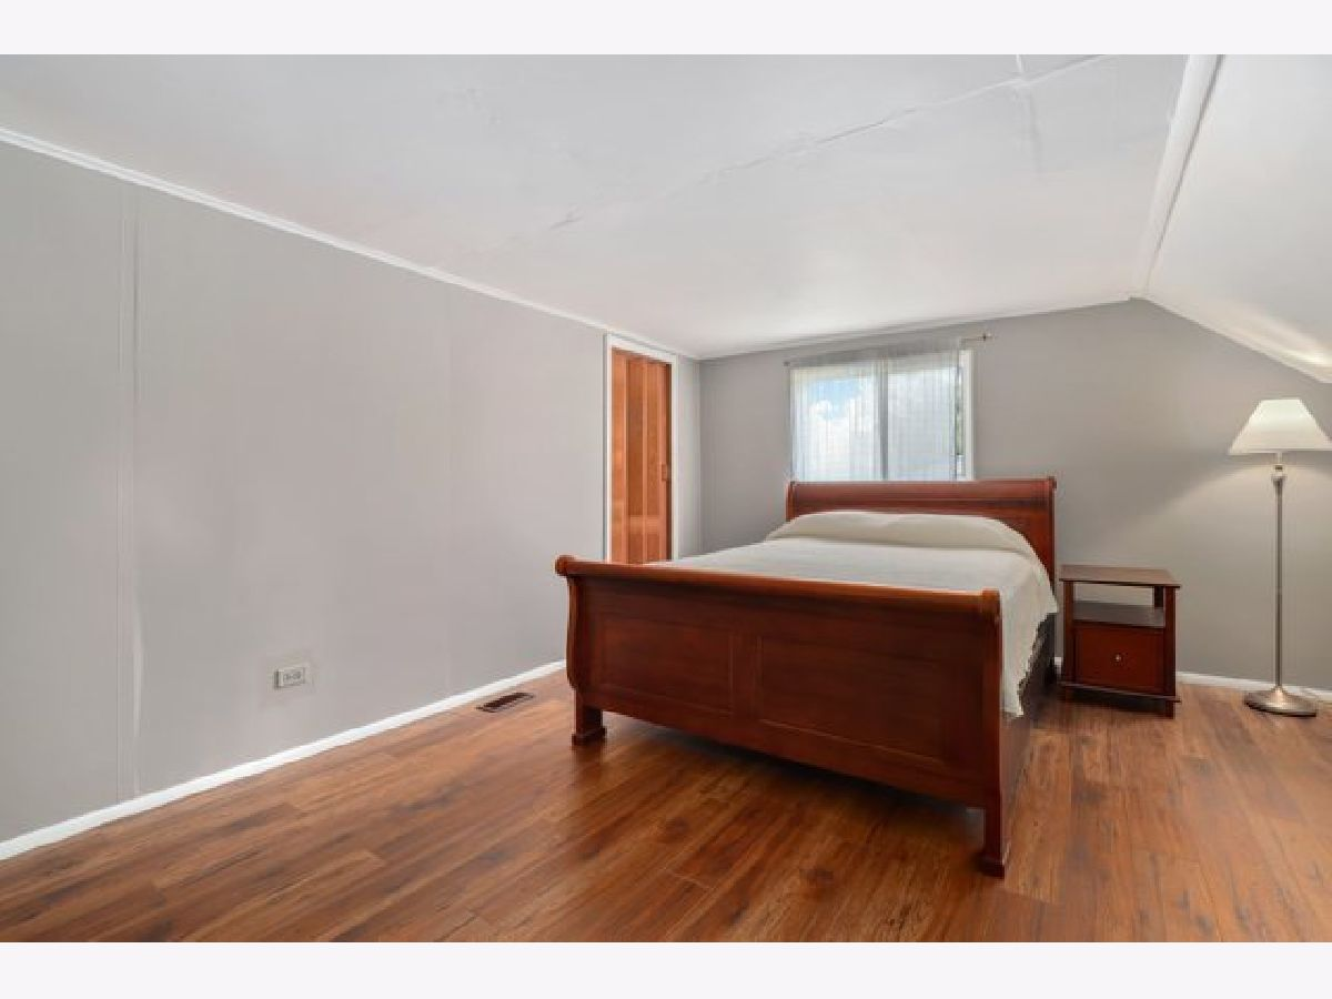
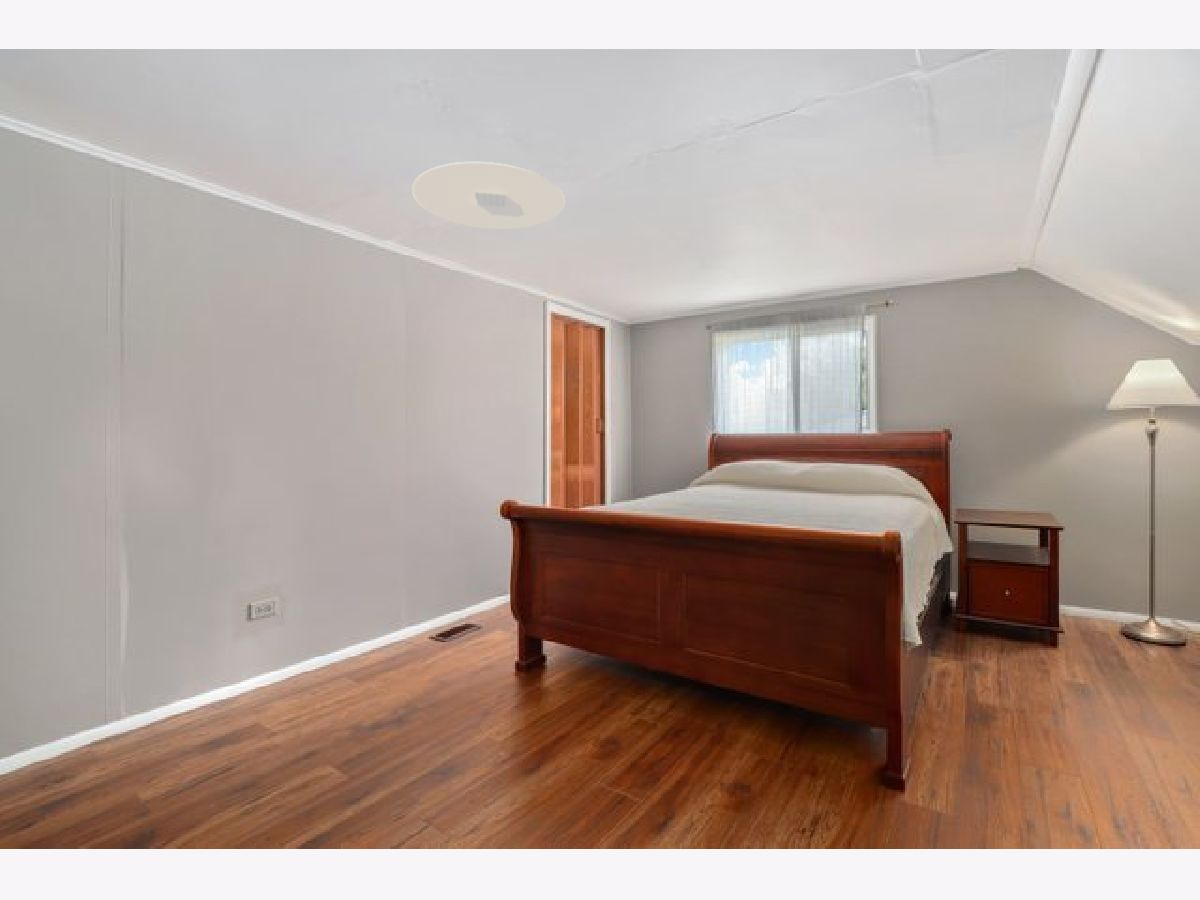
+ ceiling light [411,161,566,231]
